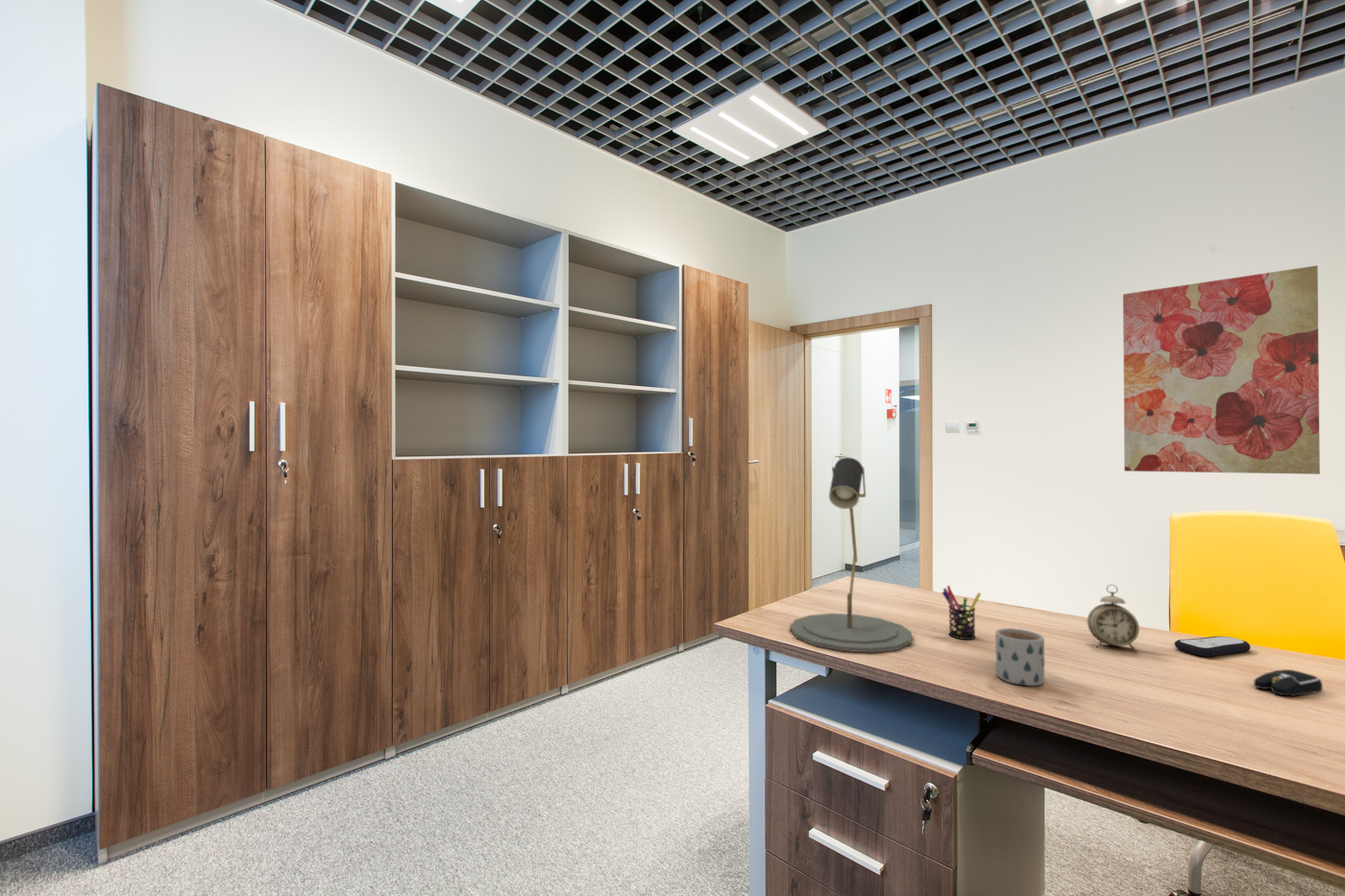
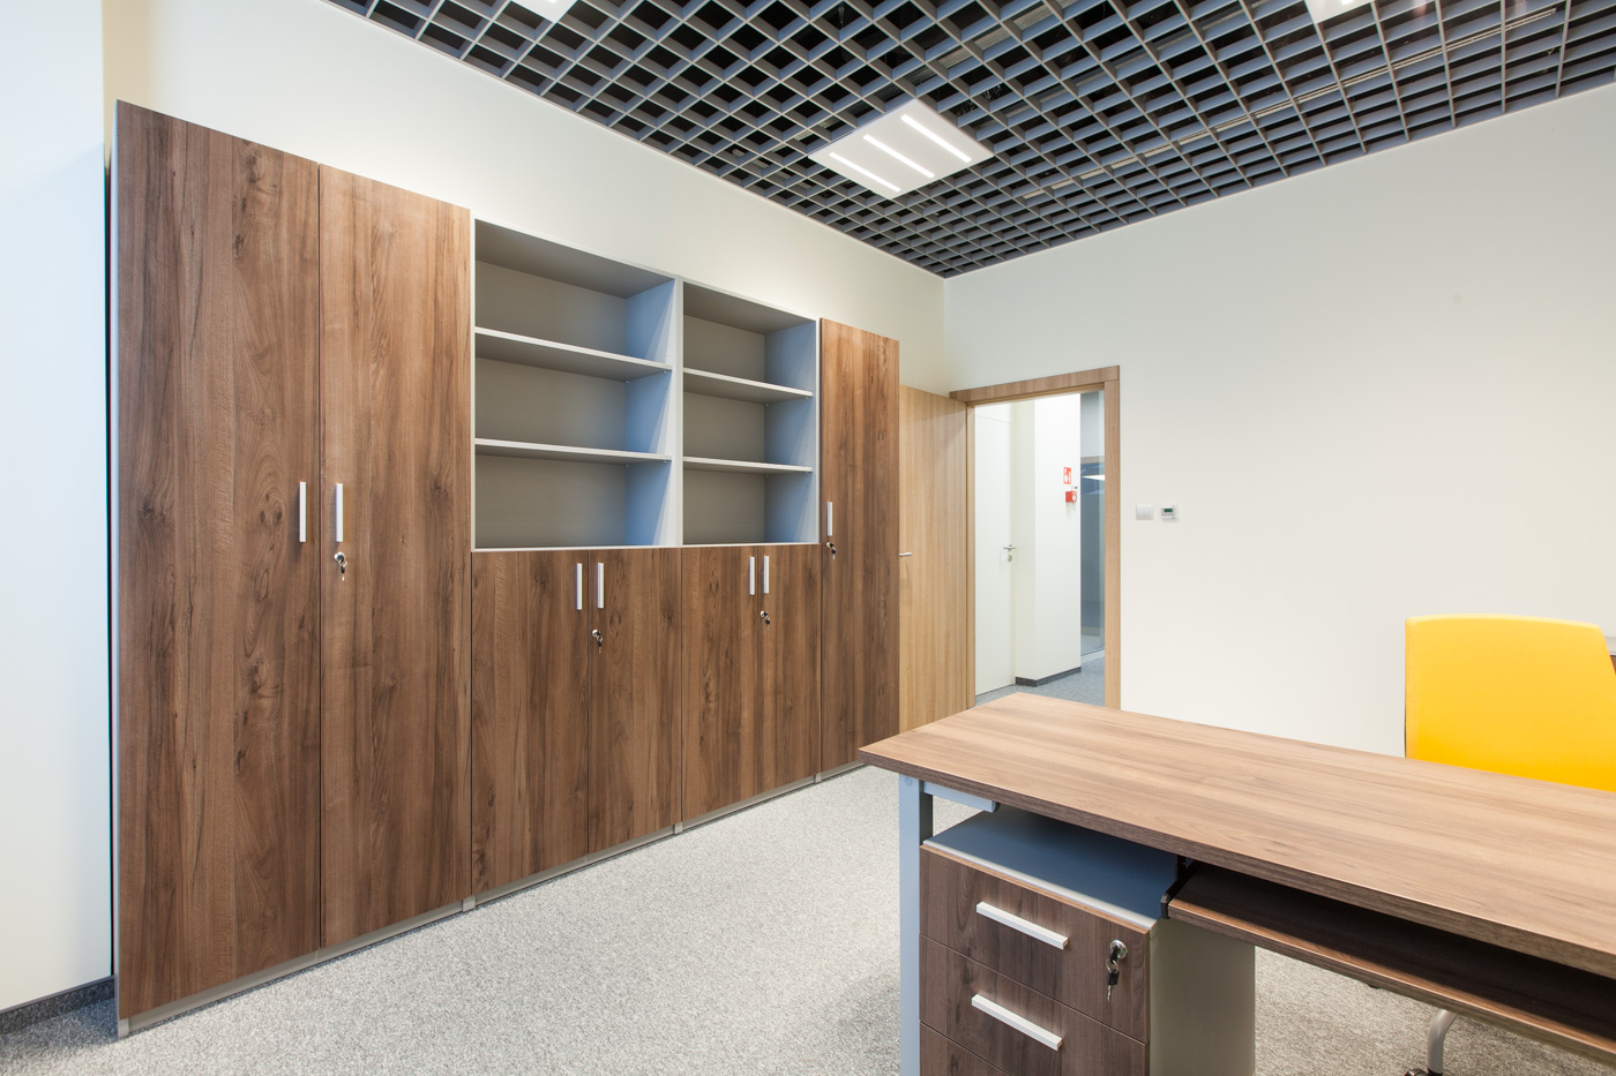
- pen holder [942,585,982,641]
- mug [994,627,1045,687]
- desk lamp [789,456,913,654]
- computer mouse [1253,668,1324,697]
- wall art [1122,265,1321,475]
- alarm clock [1087,584,1140,653]
- remote control [1174,636,1252,658]
